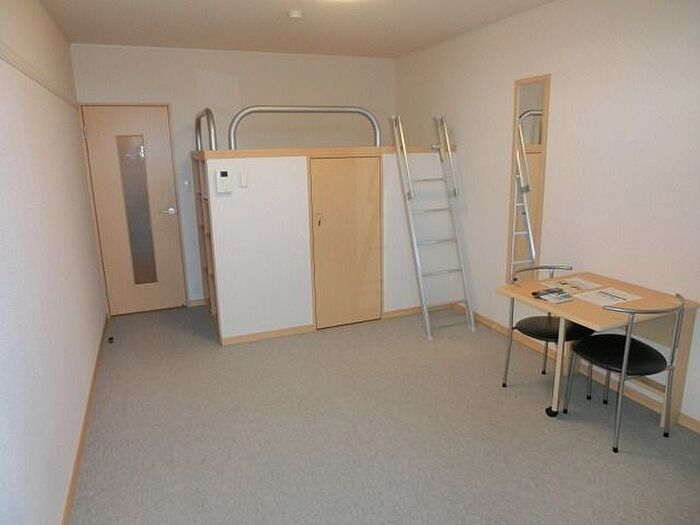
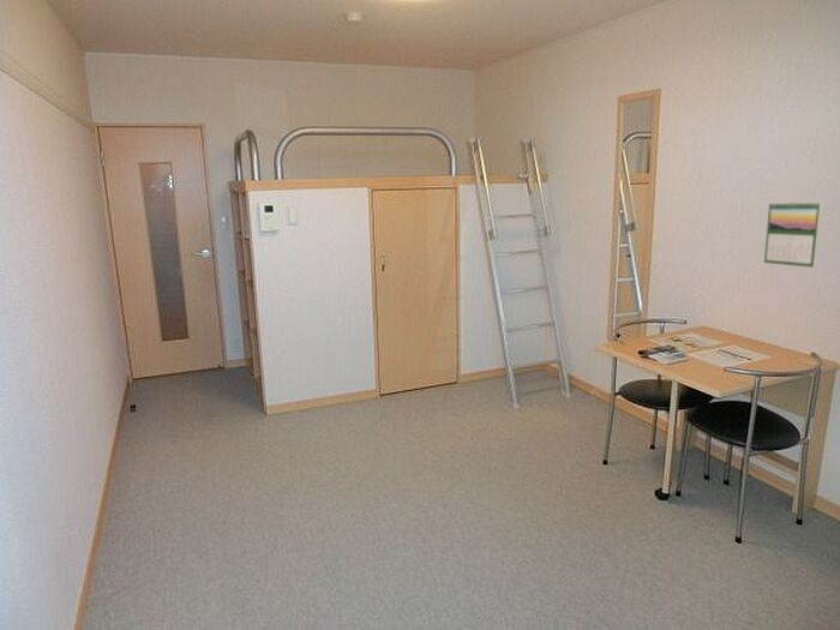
+ calendar [763,199,822,269]
